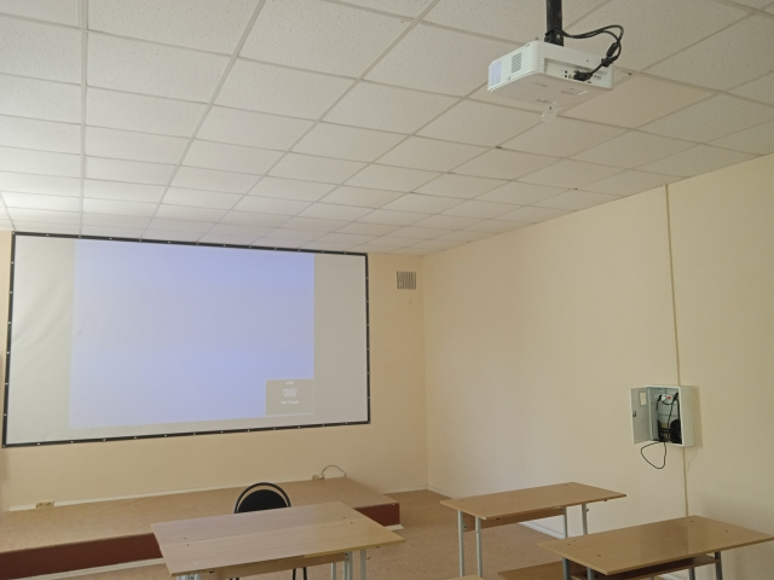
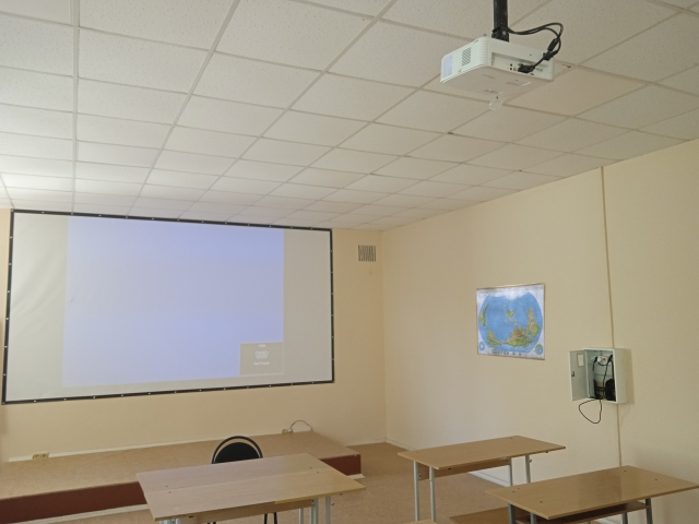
+ world map [475,282,547,361]
